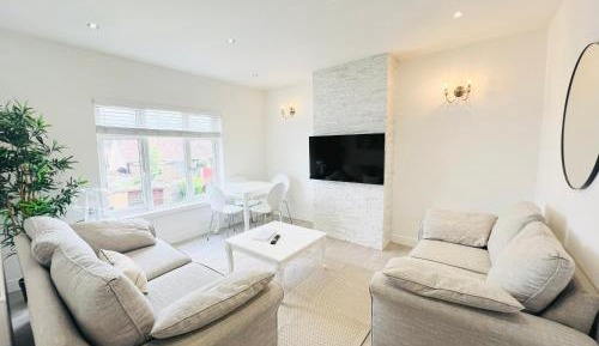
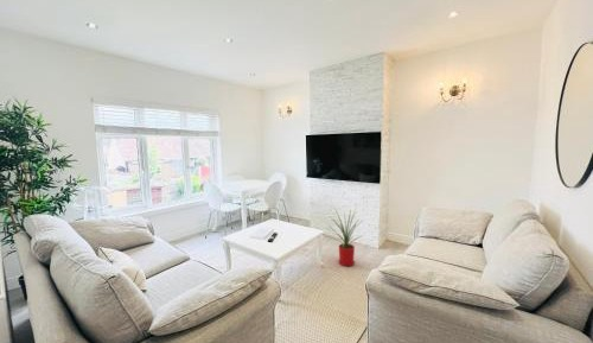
+ house plant [325,207,364,267]
